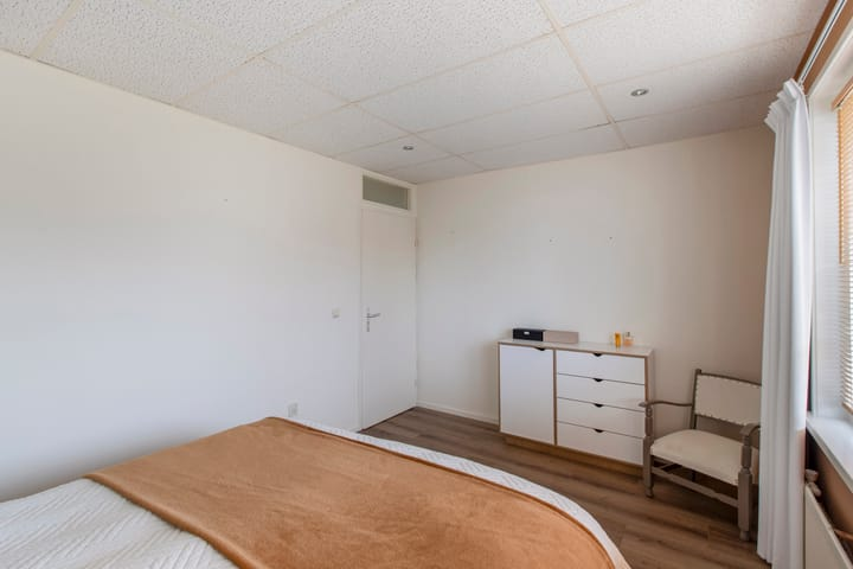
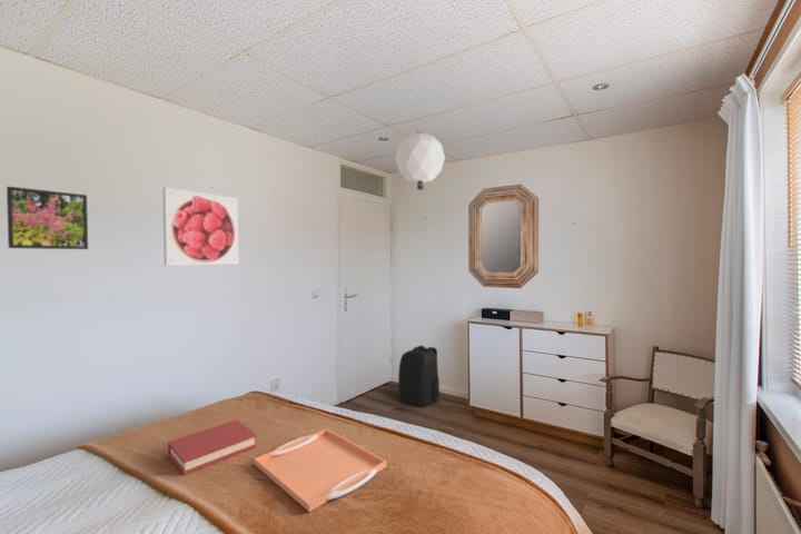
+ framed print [162,186,240,267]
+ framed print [6,186,89,250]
+ home mirror [467,184,540,289]
+ hardback book [167,419,257,476]
+ backpack [397,344,441,407]
+ serving tray [253,428,387,513]
+ pendant lamp [394,131,446,191]
